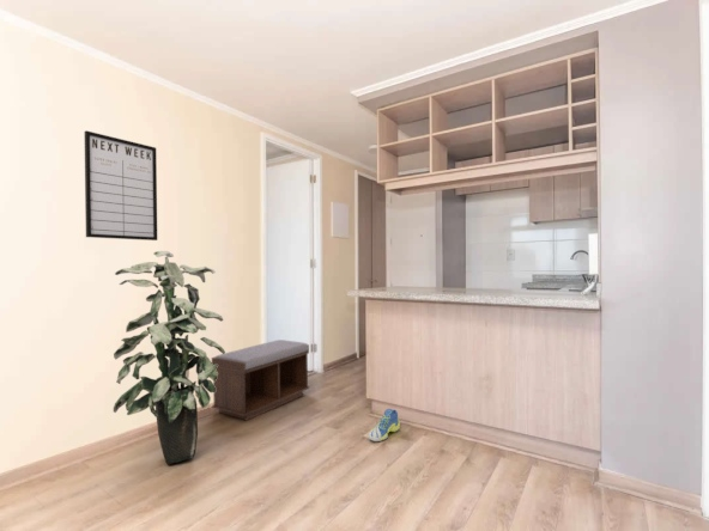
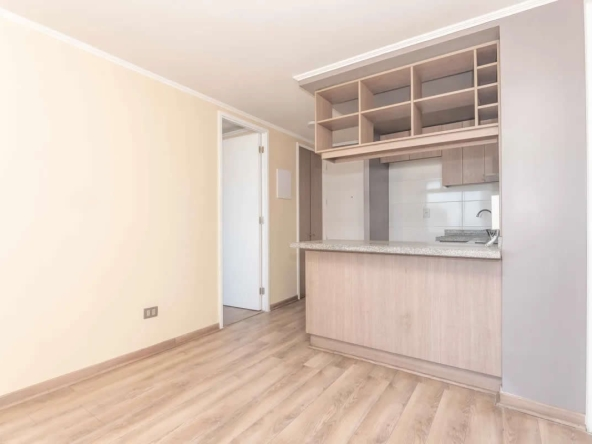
- indoor plant [113,250,226,465]
- sneaker [368,408,401,443]
- writing board [84,129,158,242]
- bench [211,338,310,421]
